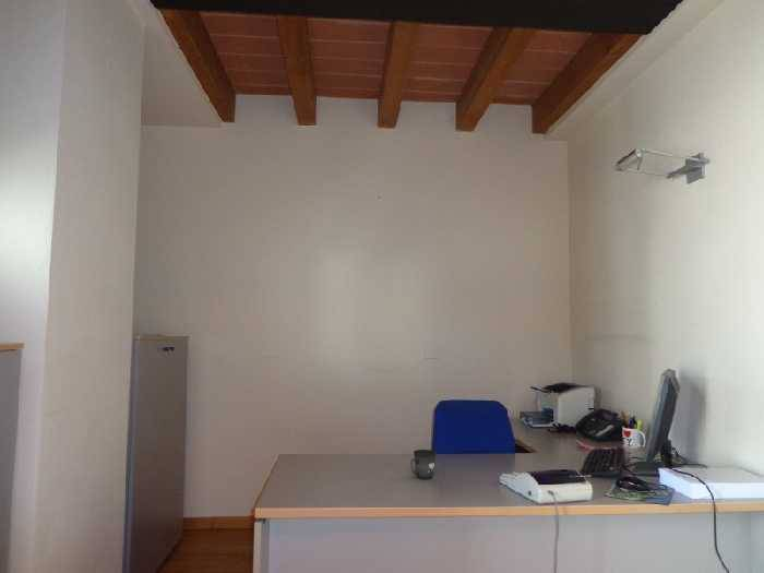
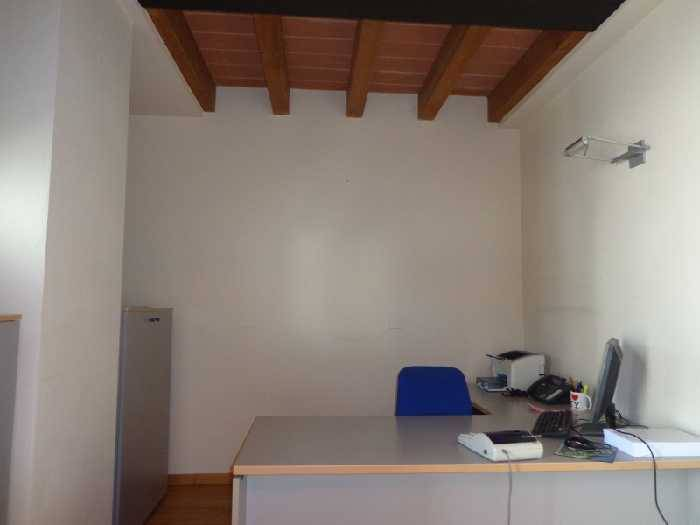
- mug [409,449,438,480]
